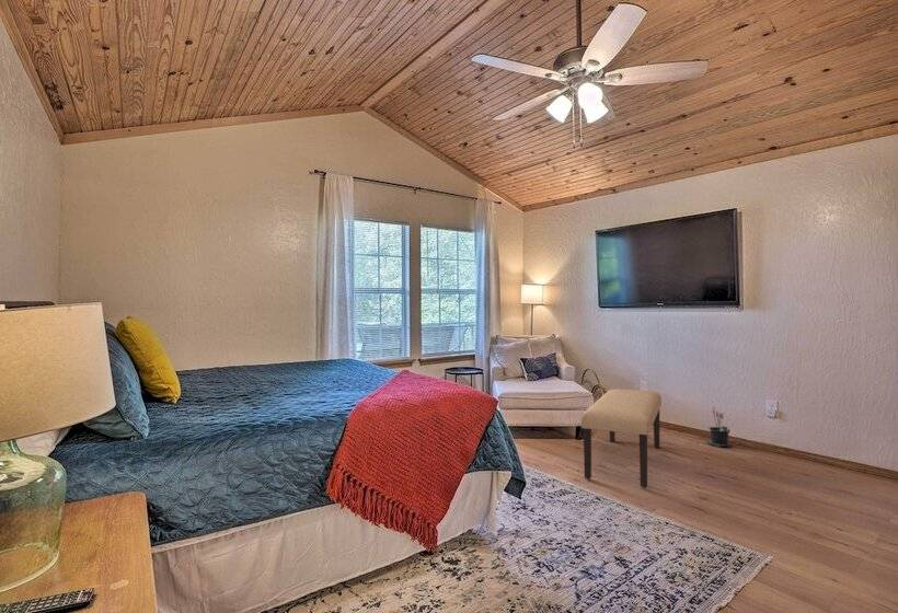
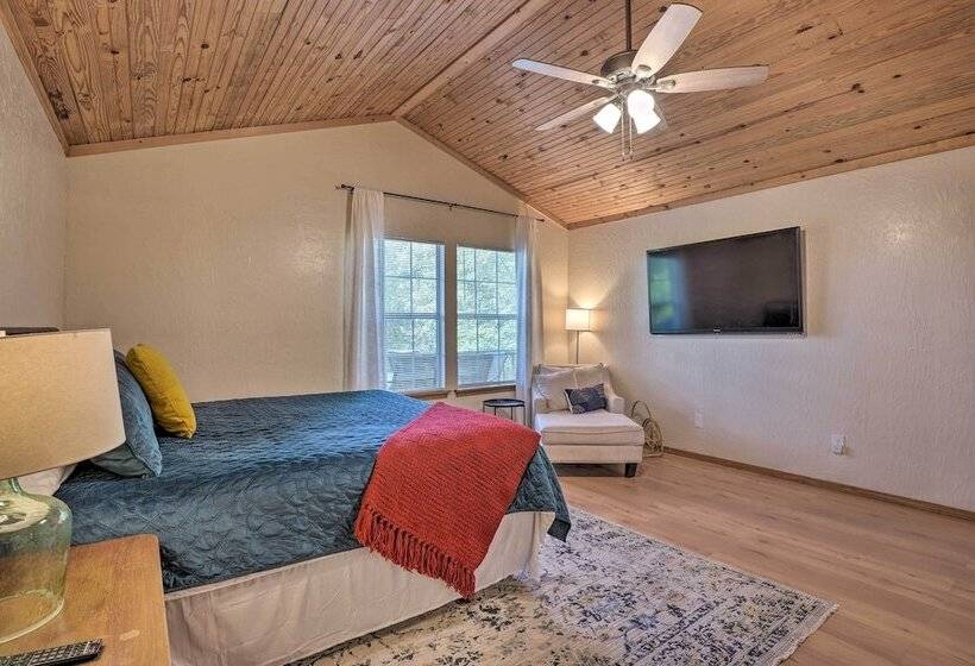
- bench [580,388,663,489]
- potted plant [706,405,733,449]
